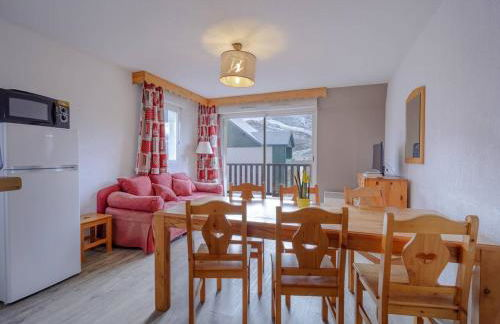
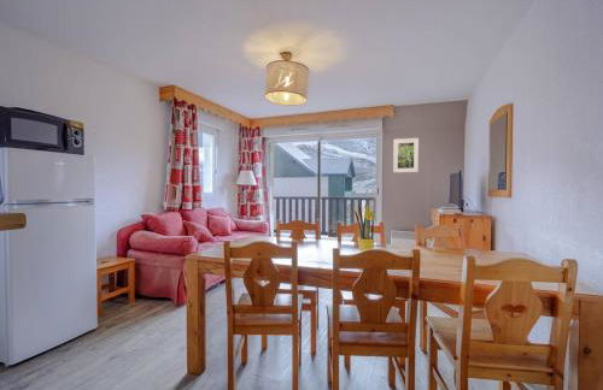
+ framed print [392,137,420,173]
